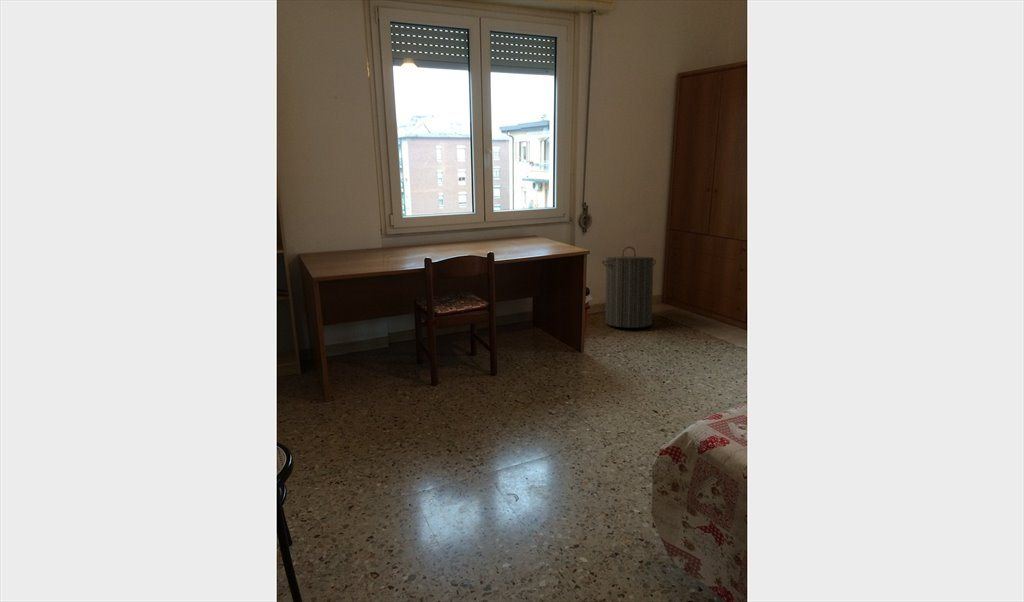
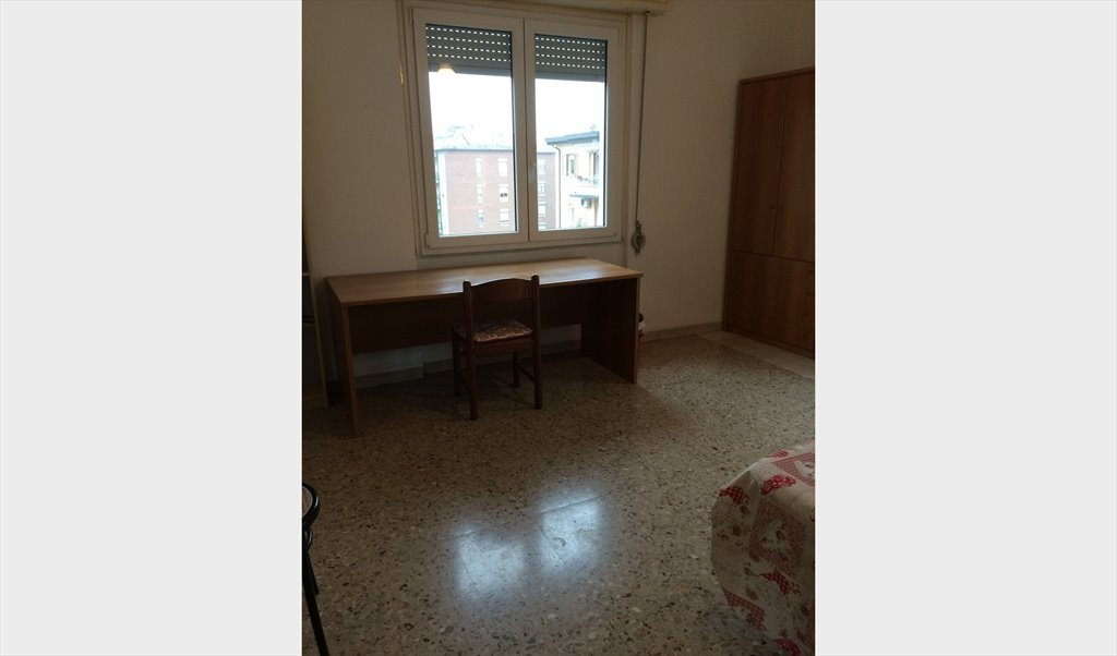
- laundry hamper [601,246,657,329]
